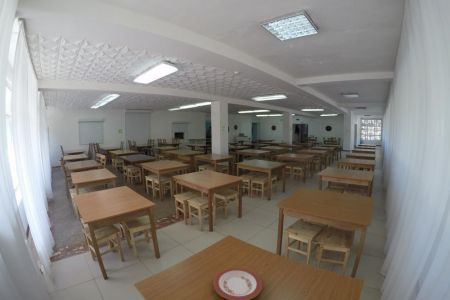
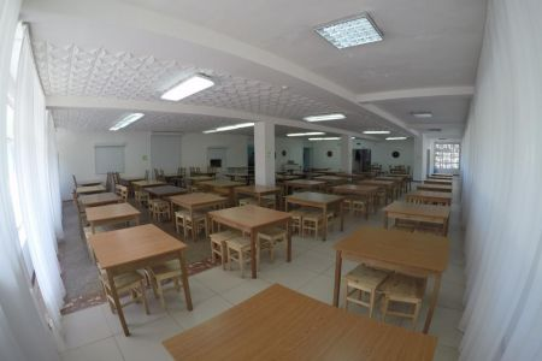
- plate [212,267,263,300]
